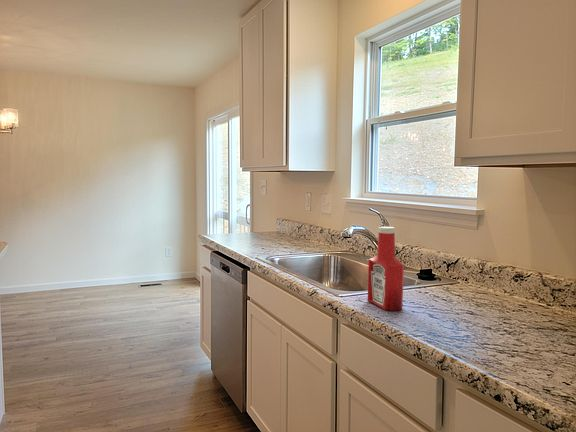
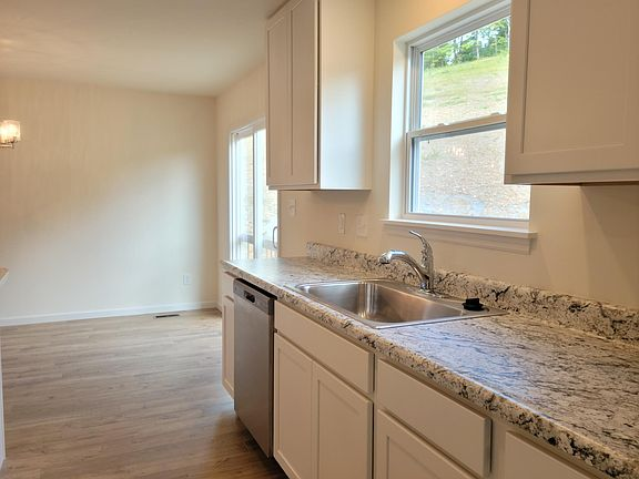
- soap bottle [367,226,405,312]
